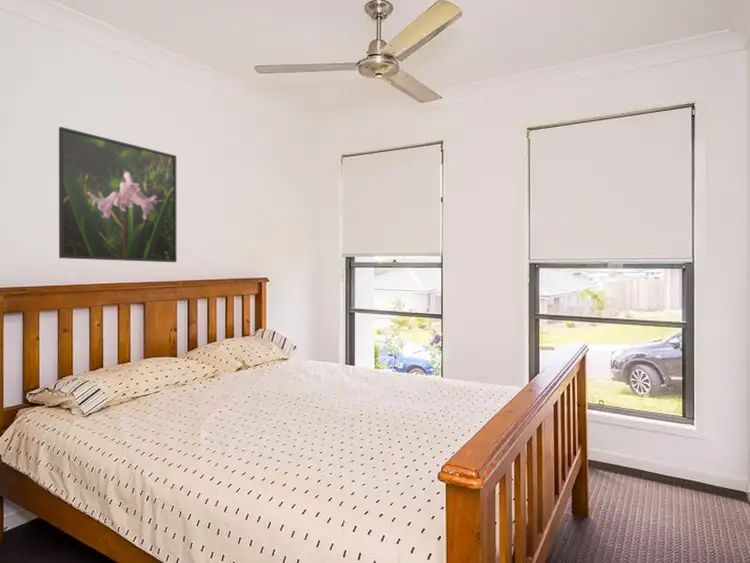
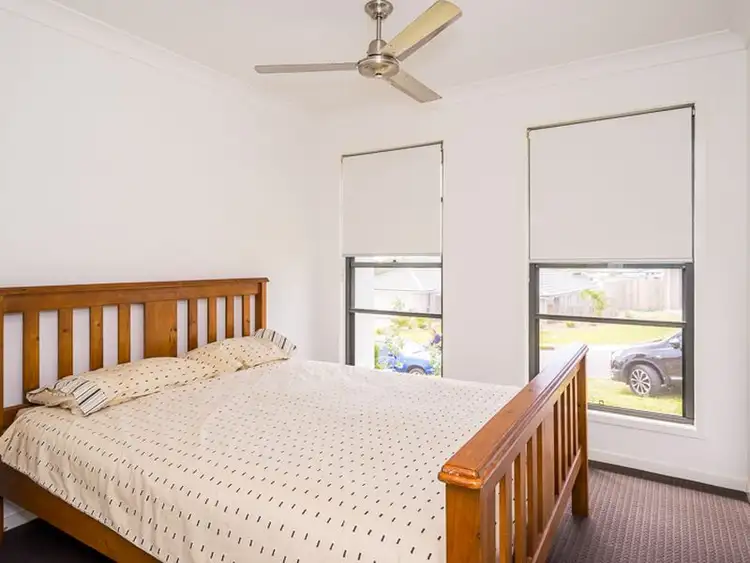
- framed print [58,126,178,263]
